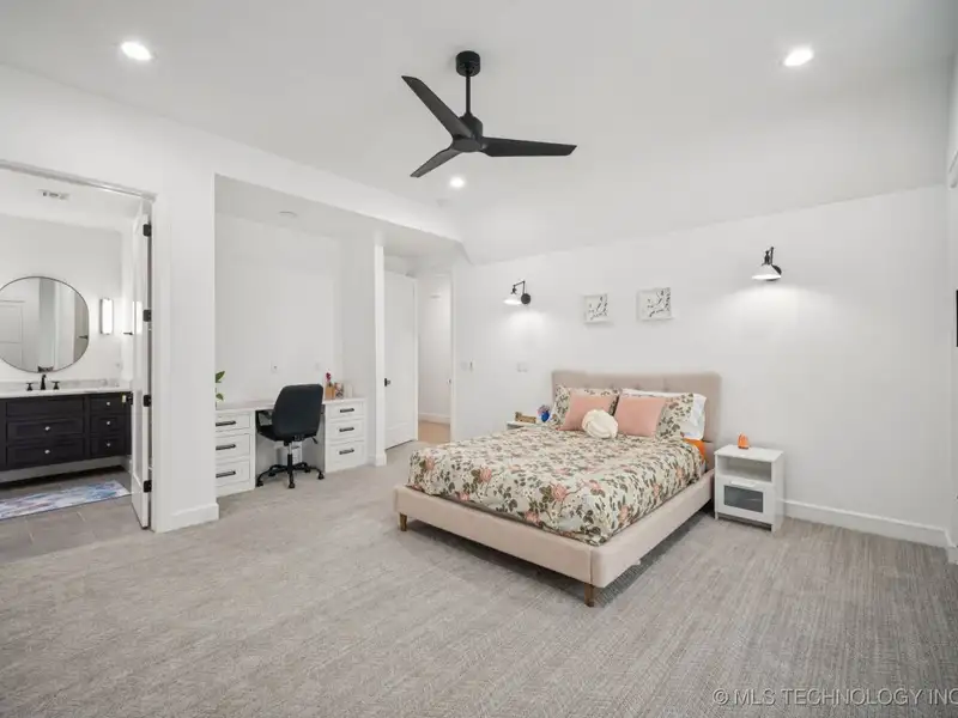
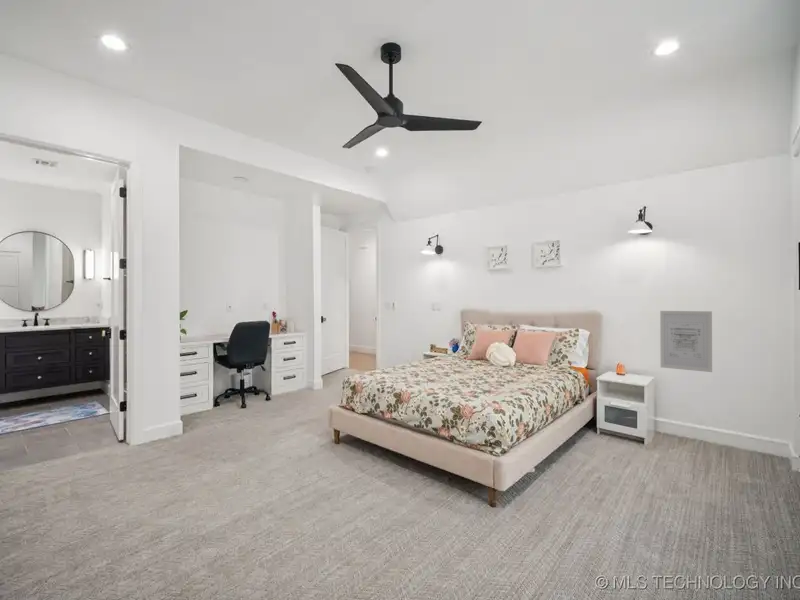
+ wall art [659,310,713,373]
